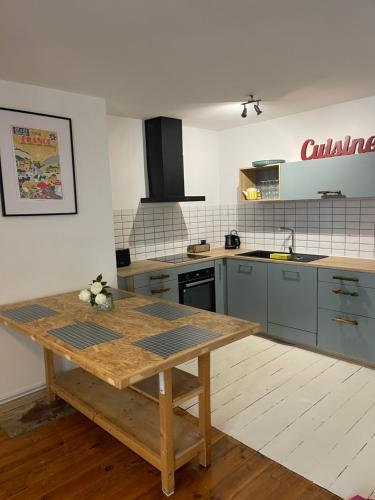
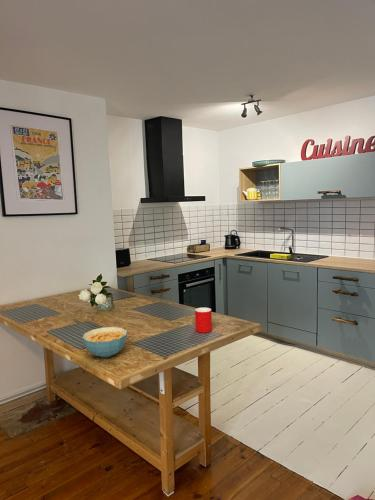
+ cup [194,307,213,334]
+ cereal bowl [81,326,128,359]
